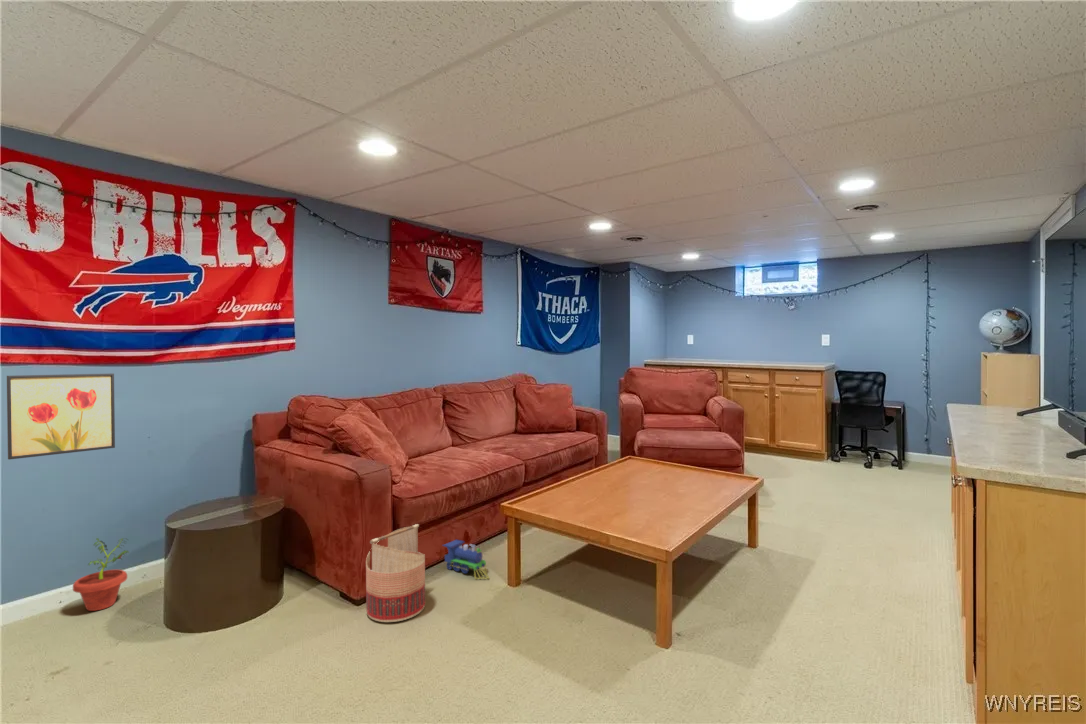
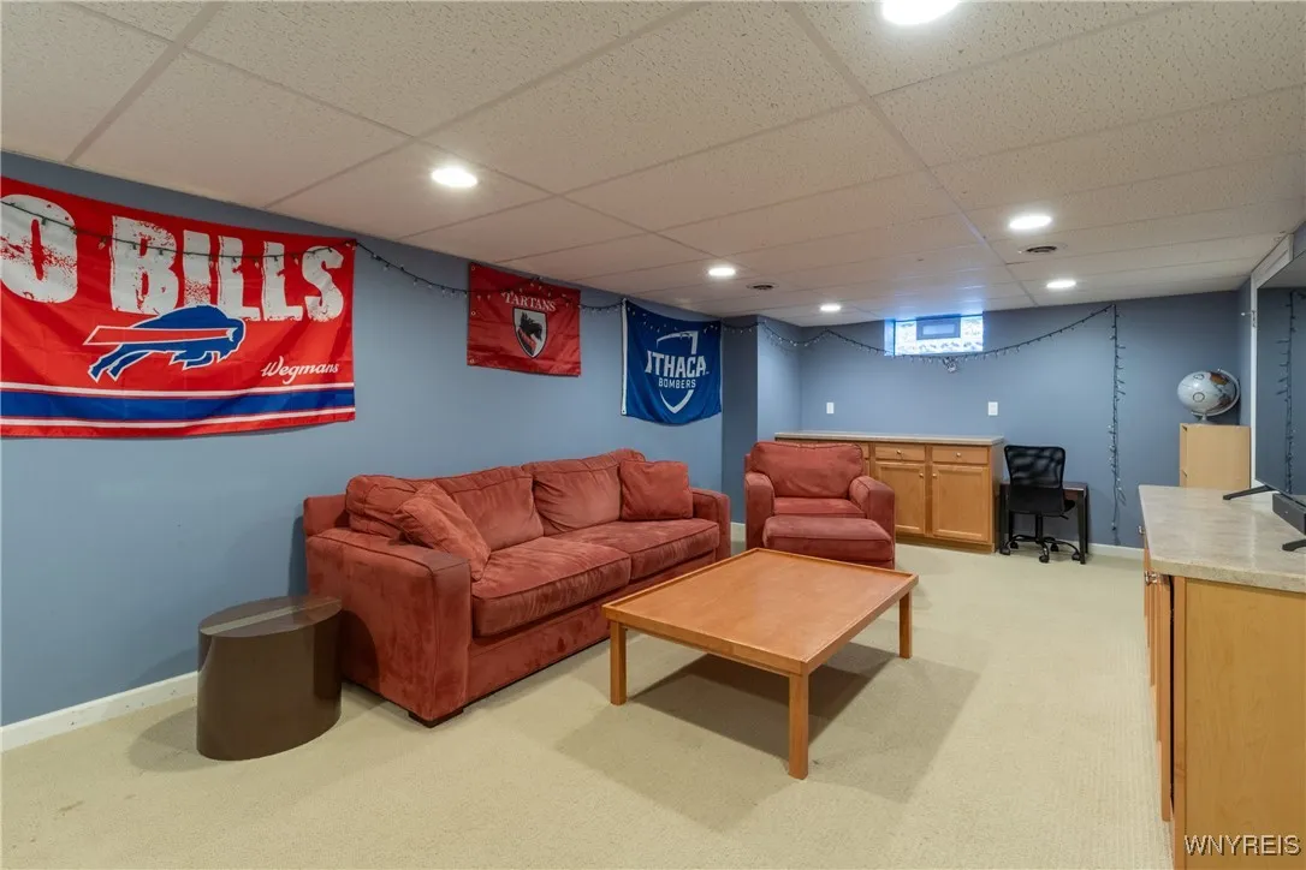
- basket [365,523,426,623]
- potted plant [72,537,130,612]
- wall art [6,372,116,460]
- toy train [441,538,490,580]
